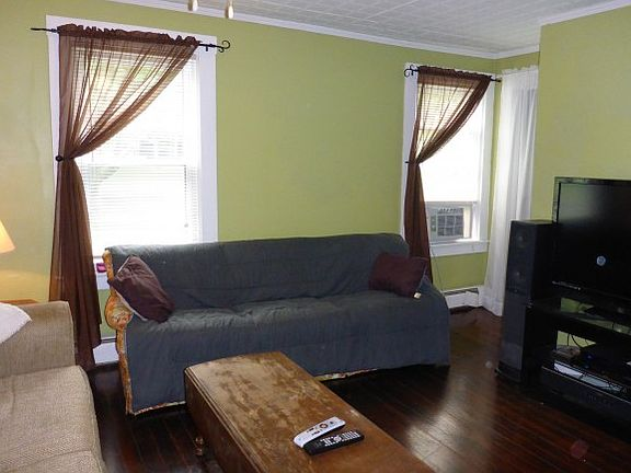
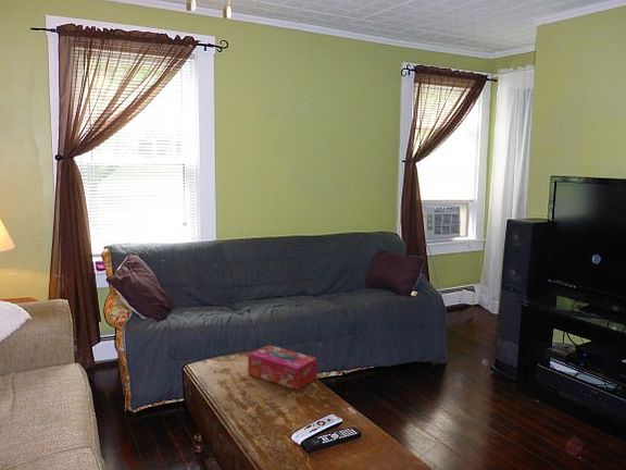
+ tissue box [247,344,318,391]
